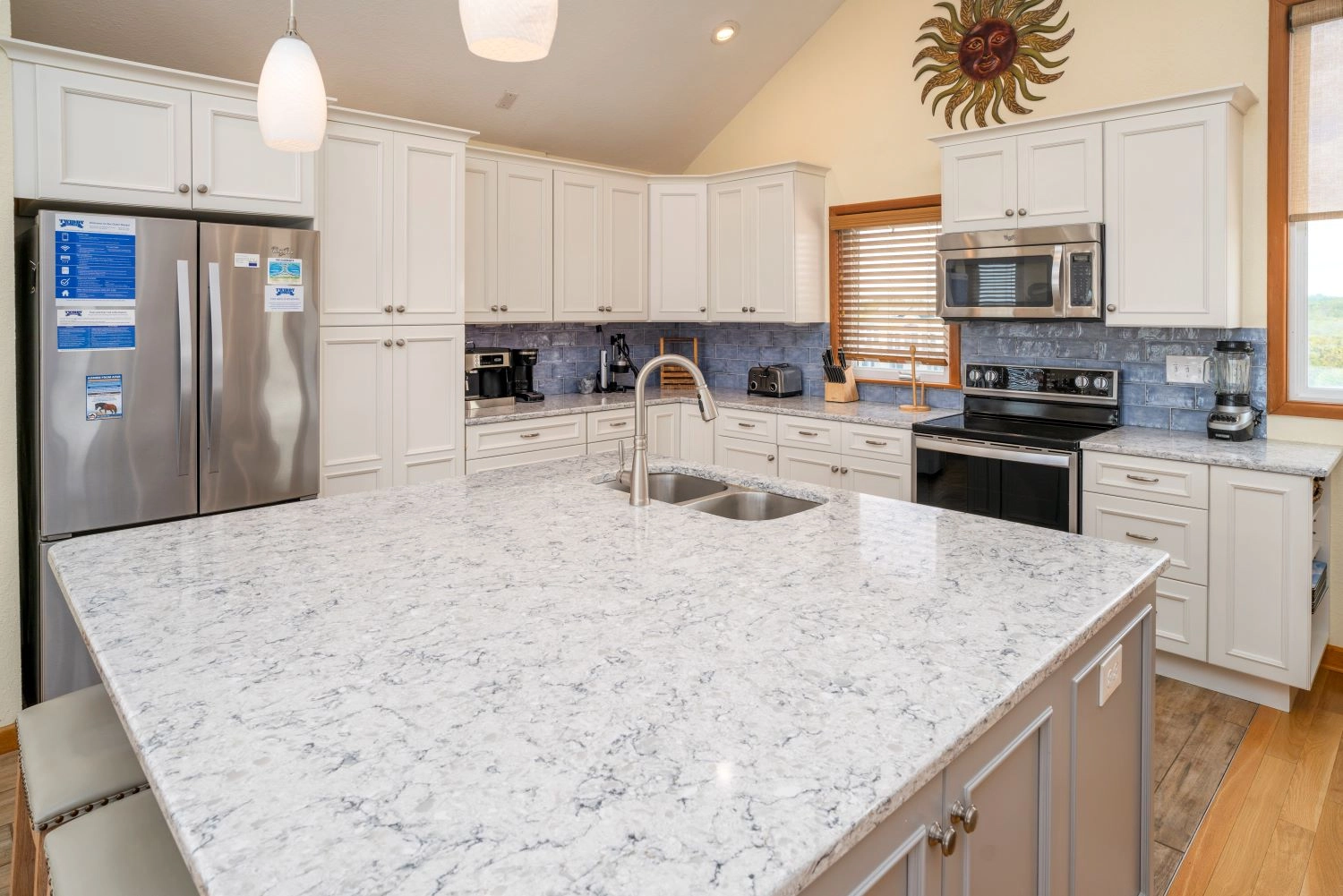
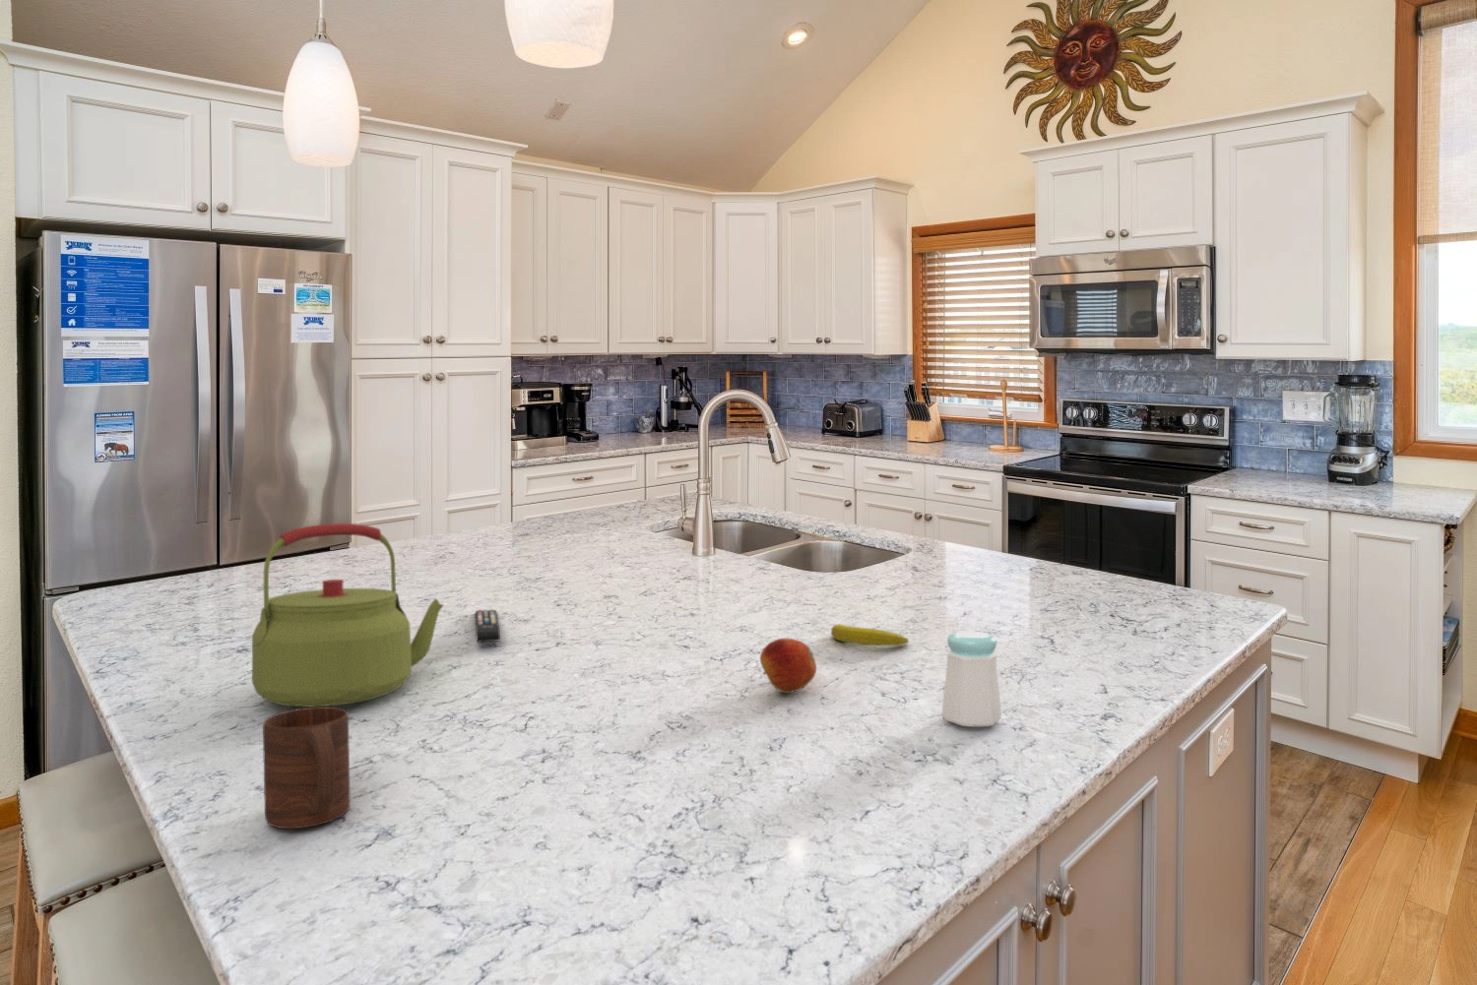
+ salt shaker [941,630,1002,728]
+ banana [830,623,910,646]
+ remote control [475,608,501,643]
+ cup [262,706,351,830]
+ fruit [759,638,817,694]
+ kettle [251,522,444,708]
